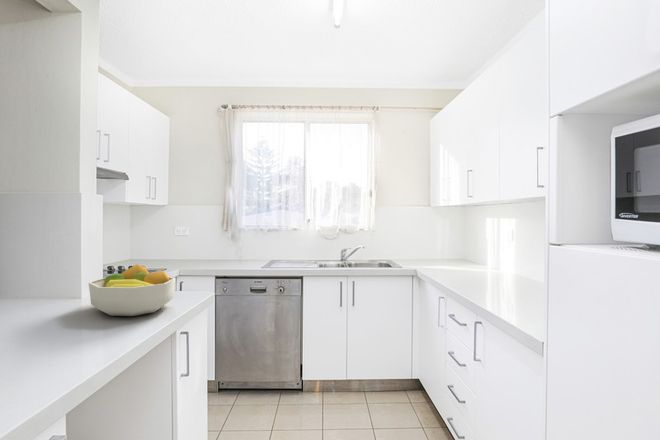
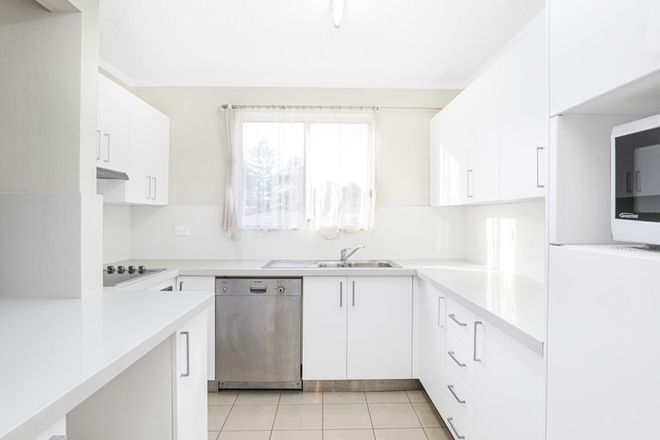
- fruit bowl [88,263,176,317]
